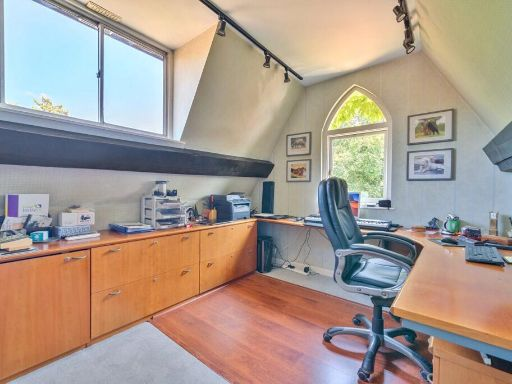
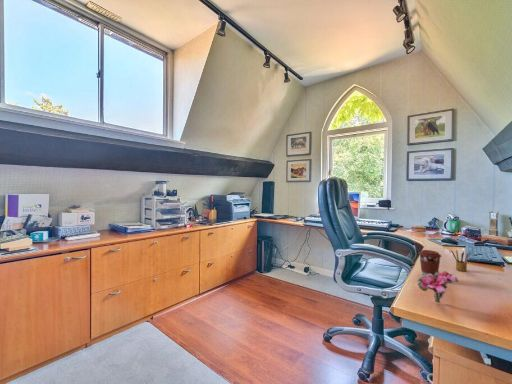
+ coffee cup [418,249,443,276]
+ pencil box [450,249,472,272]
+ flower [416,270,459,304]
